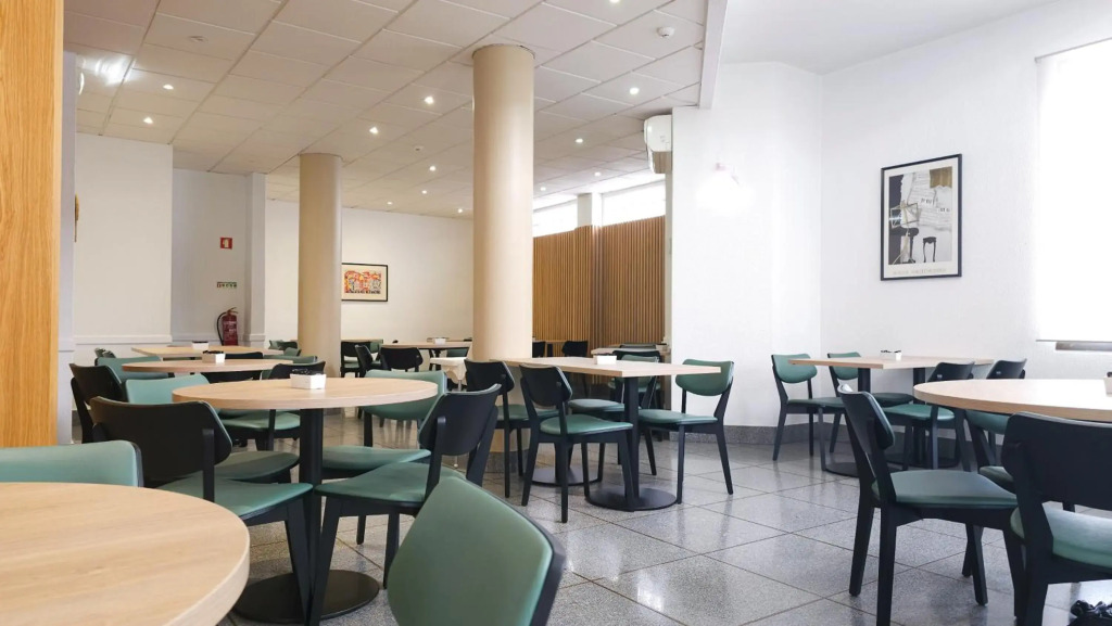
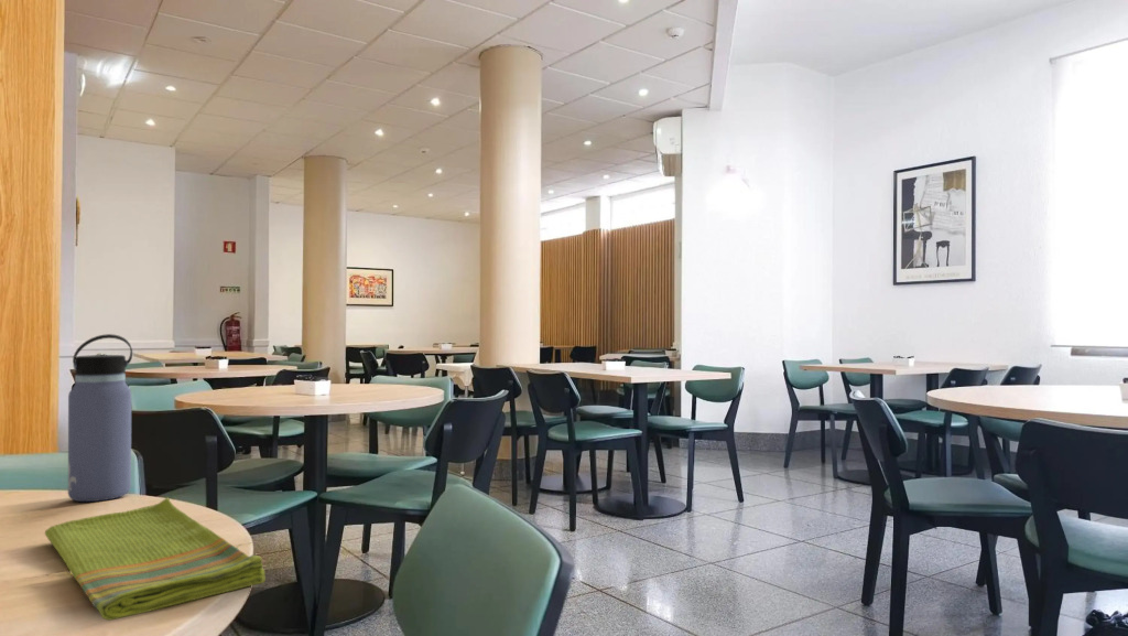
+ dish towel [44,497,267,622]
+ water bottle [67,333,133,503]
